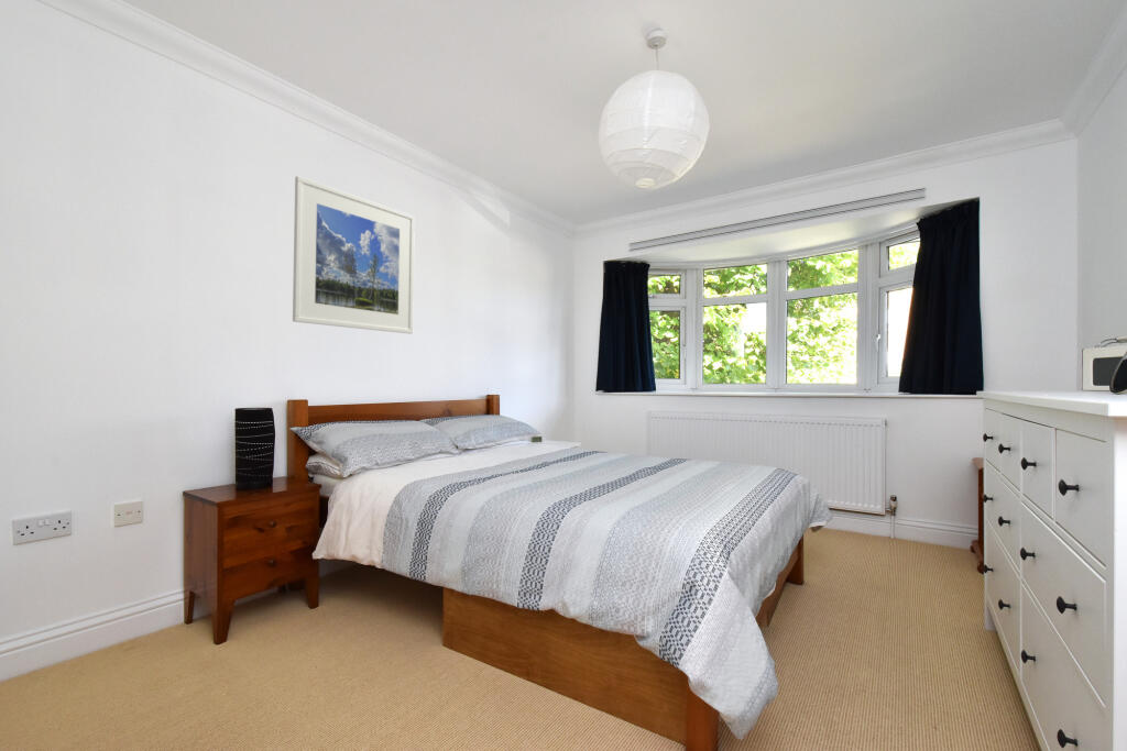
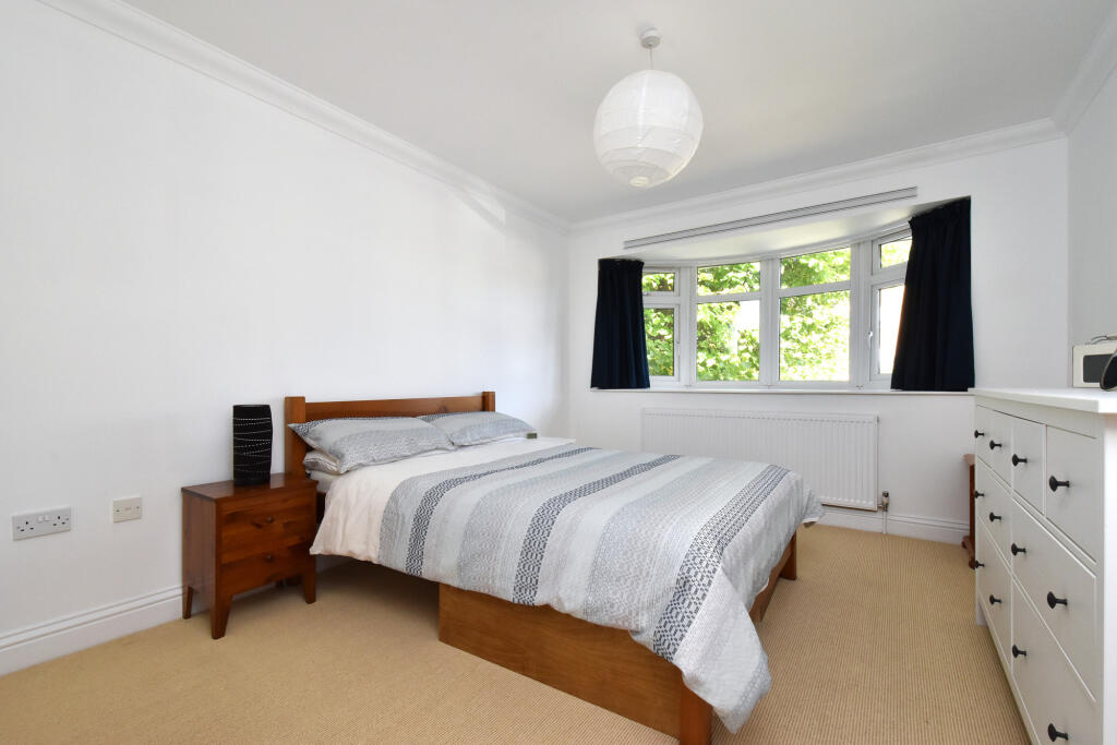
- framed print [292,175,416,334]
